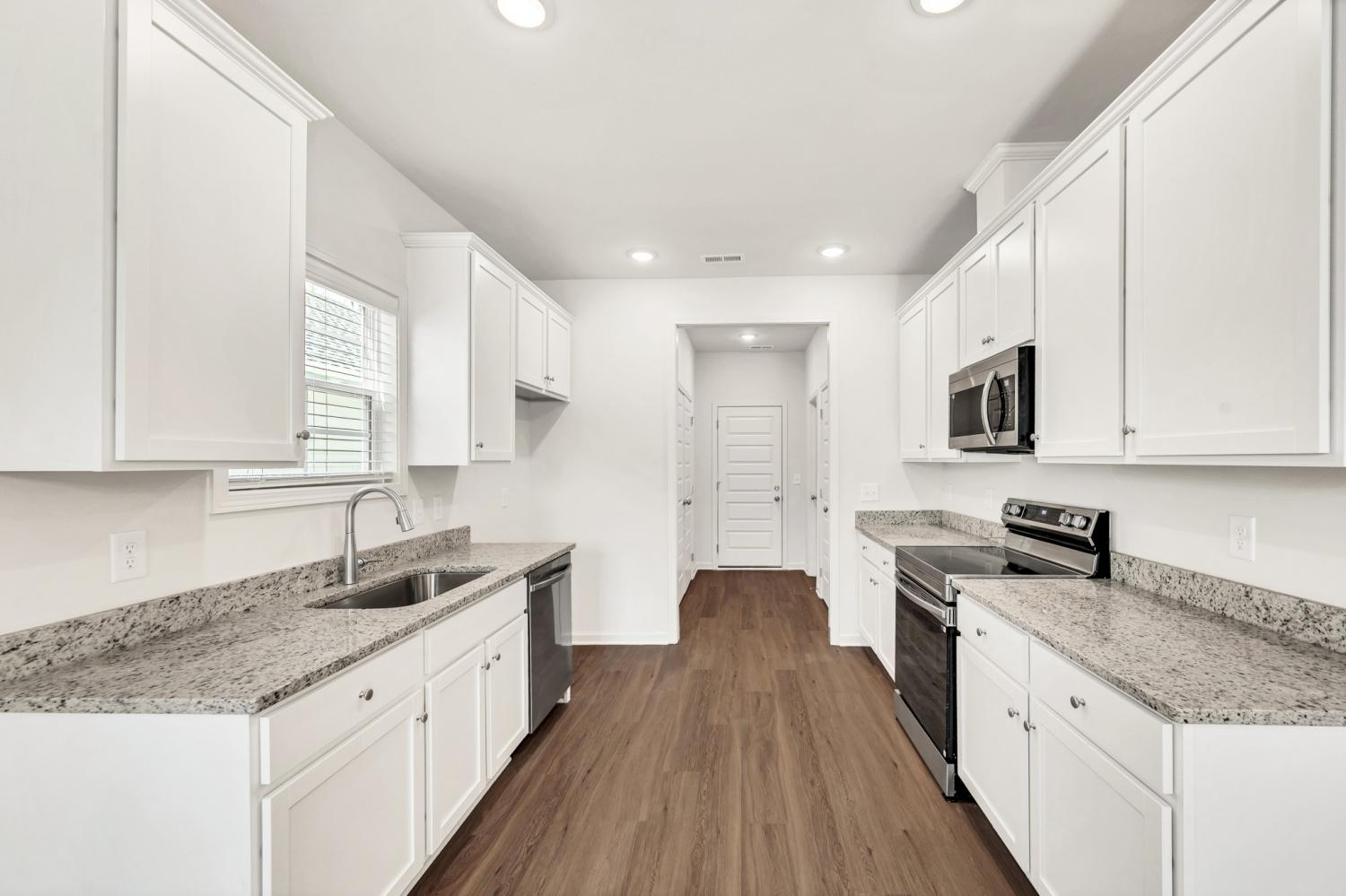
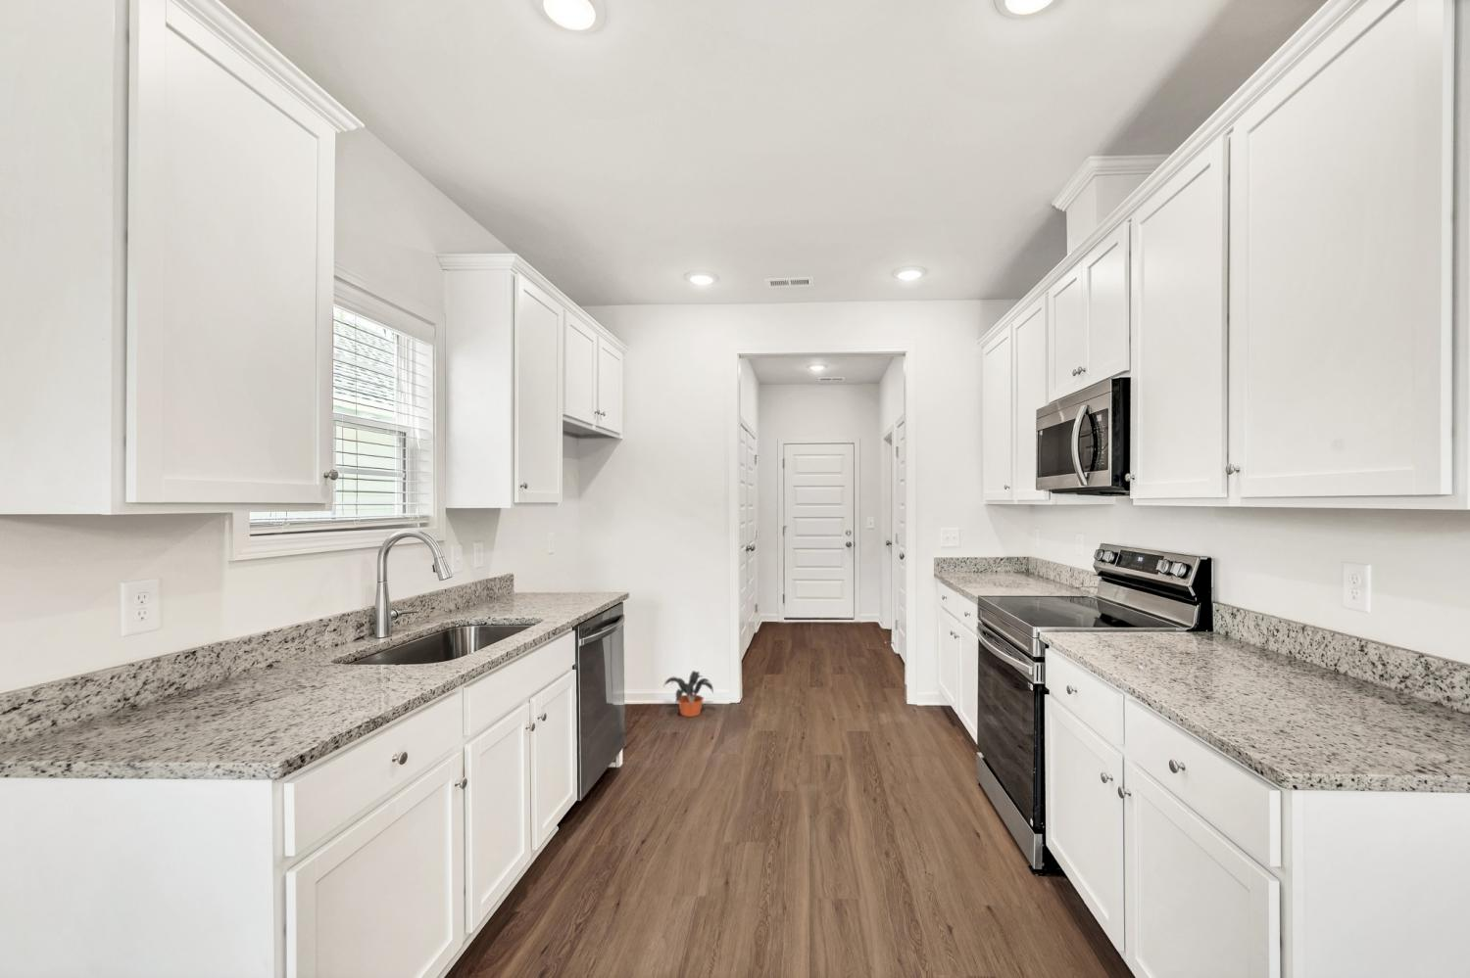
+ potted plant [663,669,714,717]
